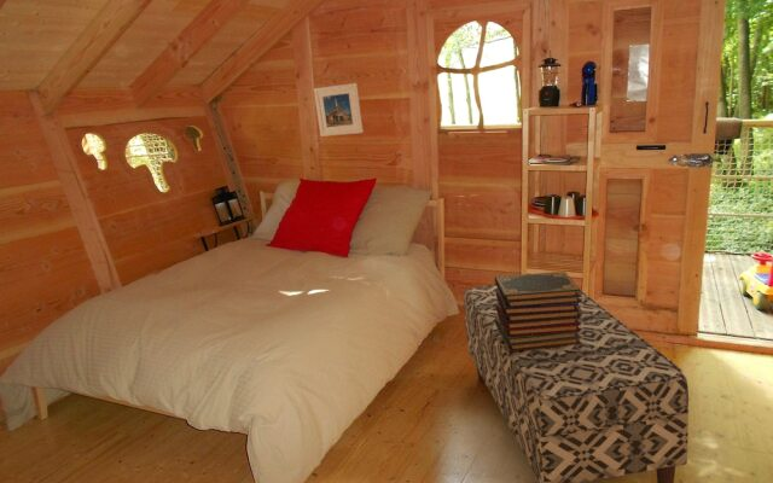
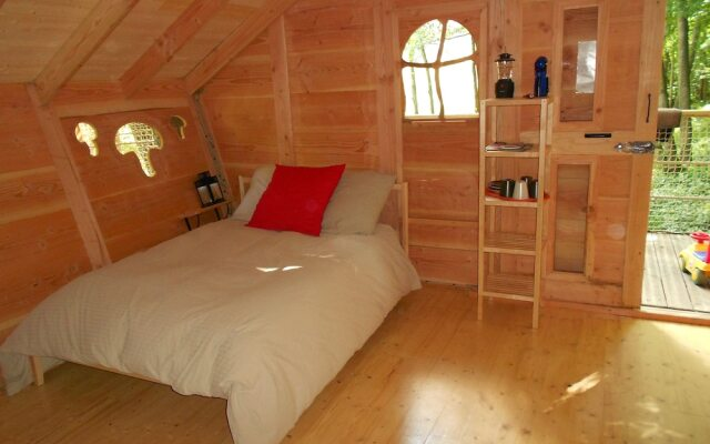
- book stack [494,270,582,351]
- bench [463,283,690,483]
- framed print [313,82,364,138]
